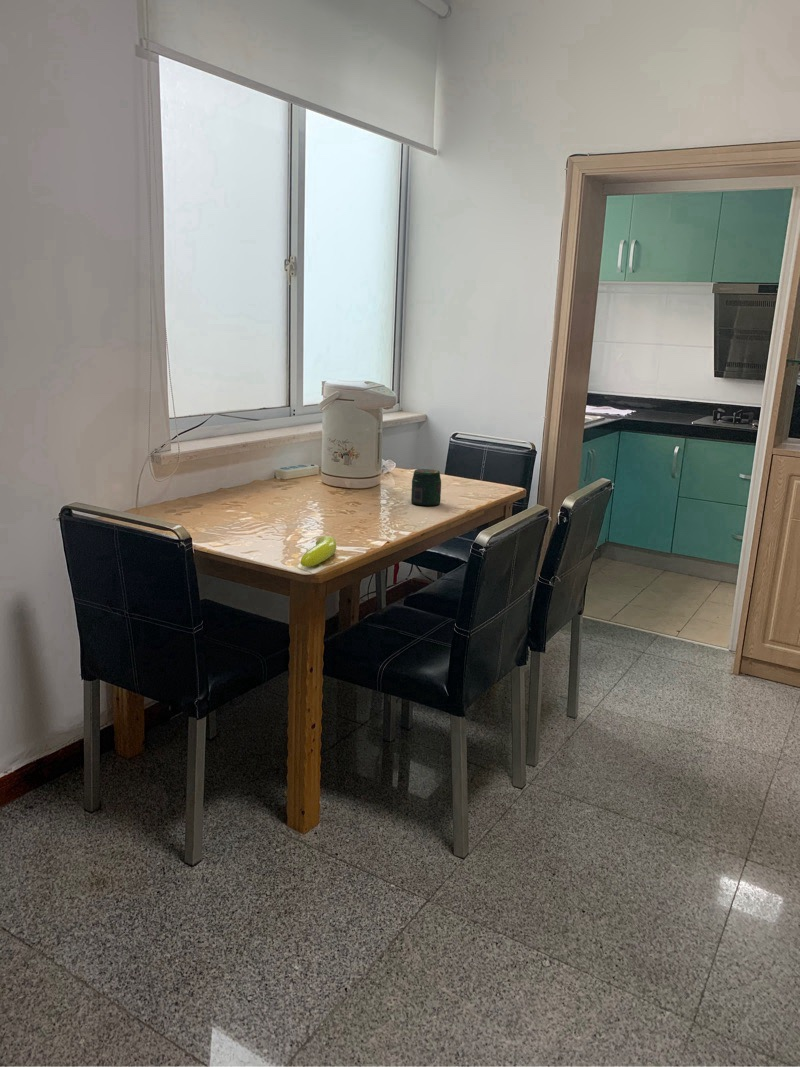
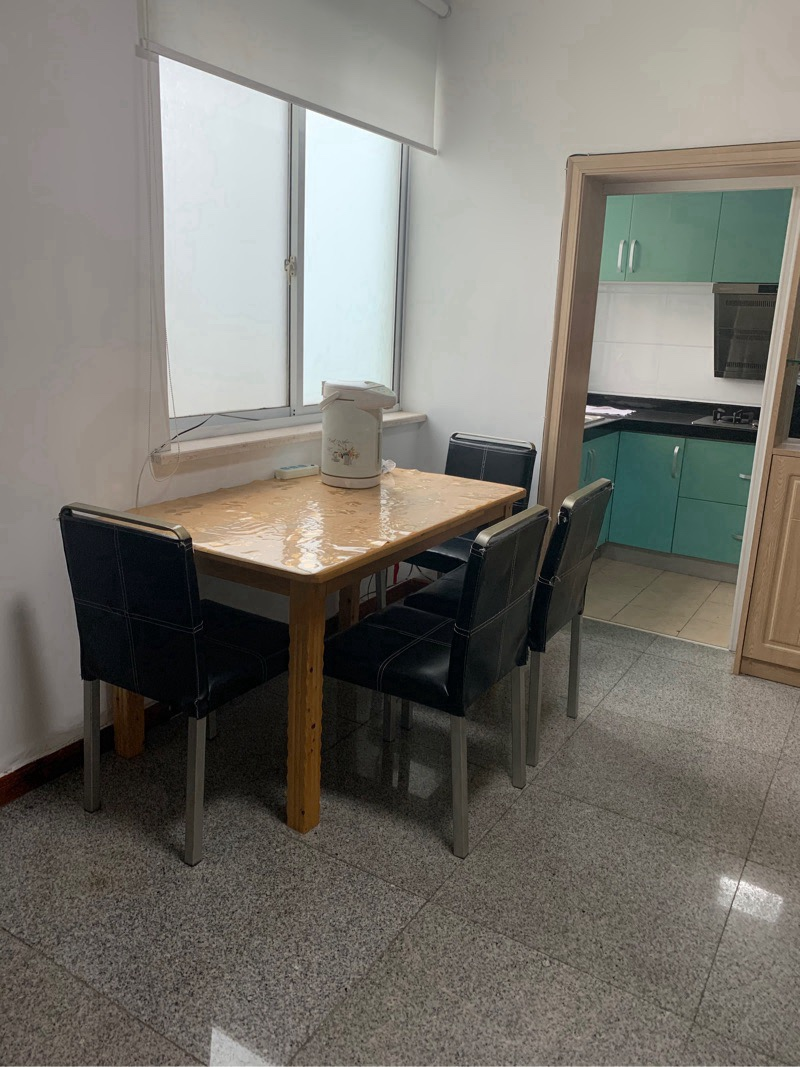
- banana [300,535,338,568]
- jar [410,468,442,507]
